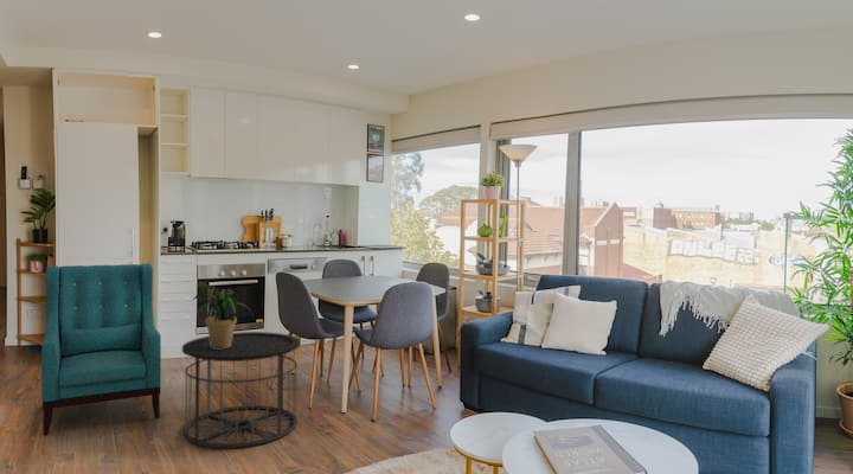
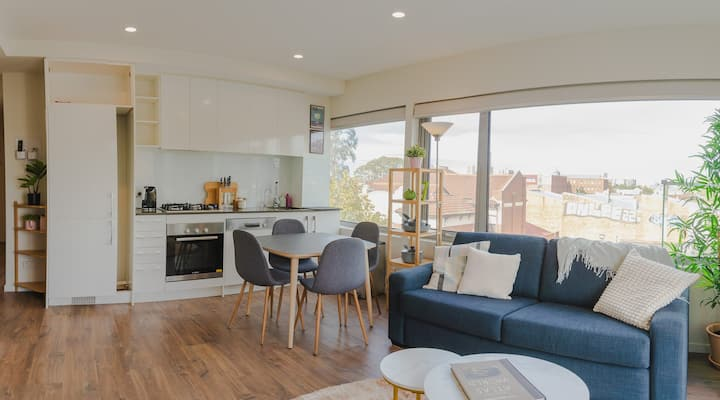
- armchair [40,263,162,436]
- side table [181,331,302,449]
- potted plant [192,290,254,348]
